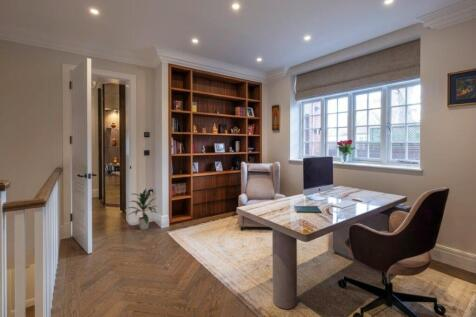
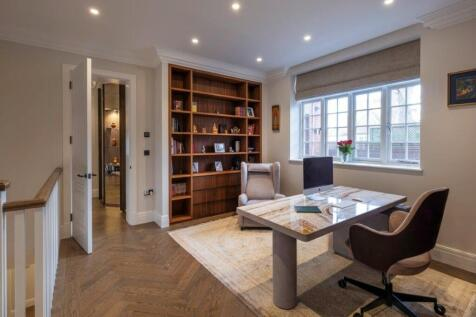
- indoor plant [126,187,158,231]
